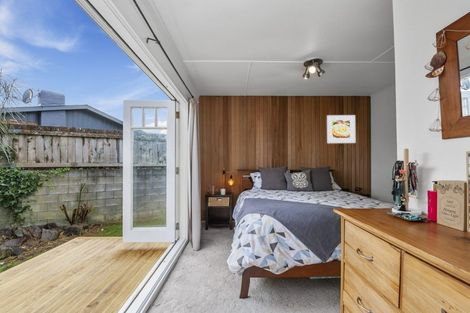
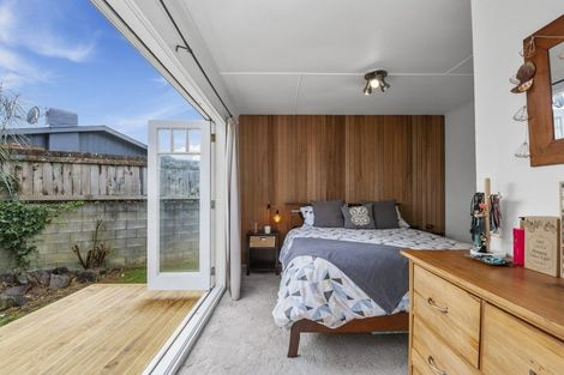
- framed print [326,114,356,144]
